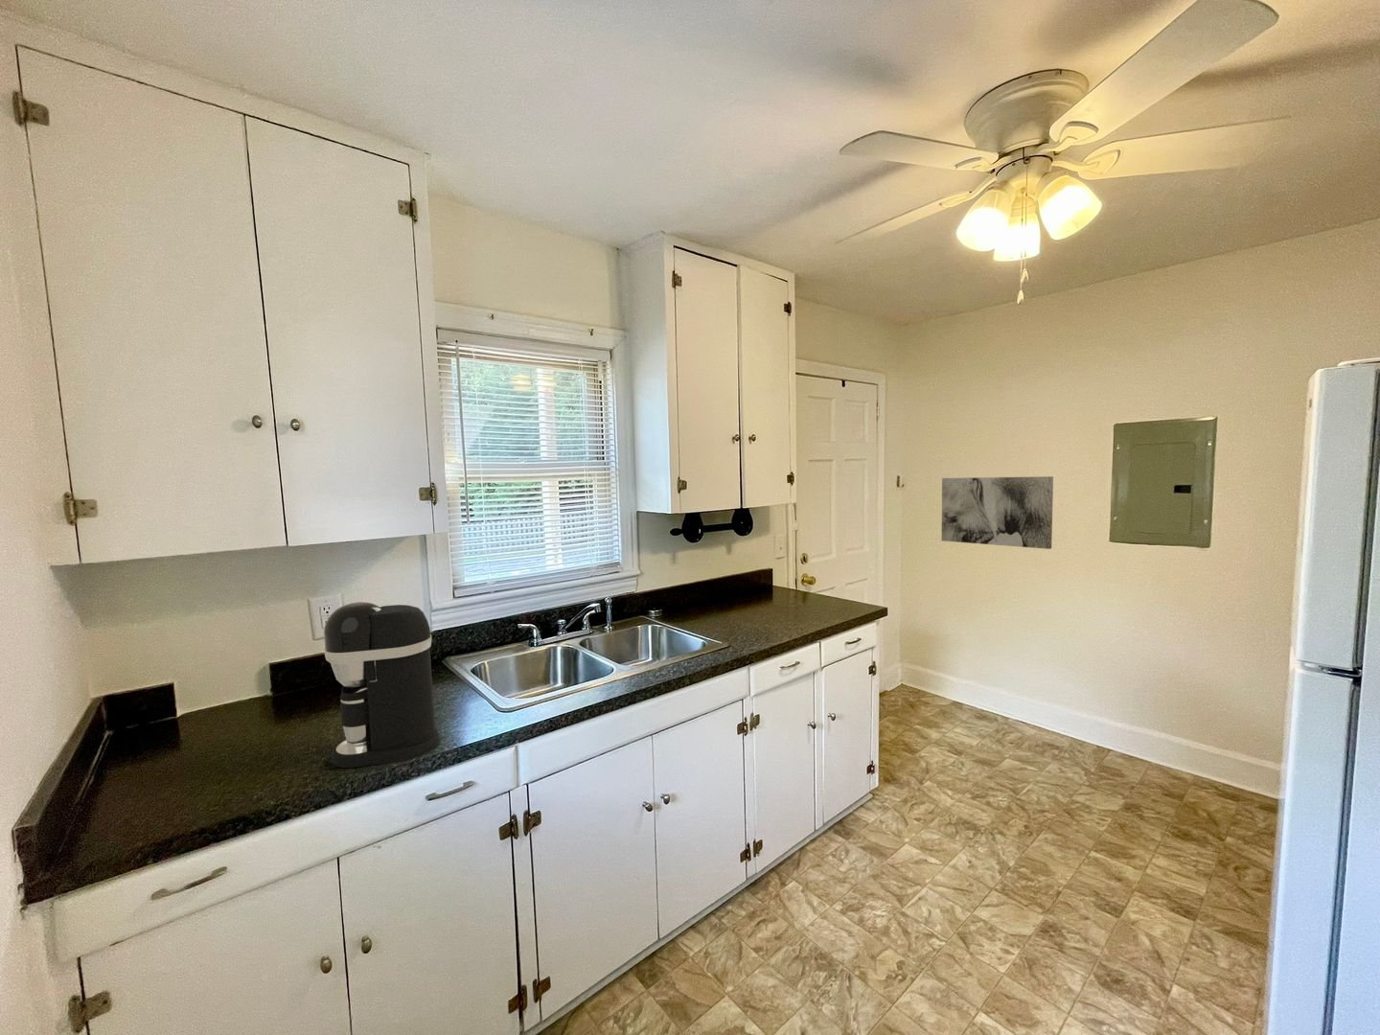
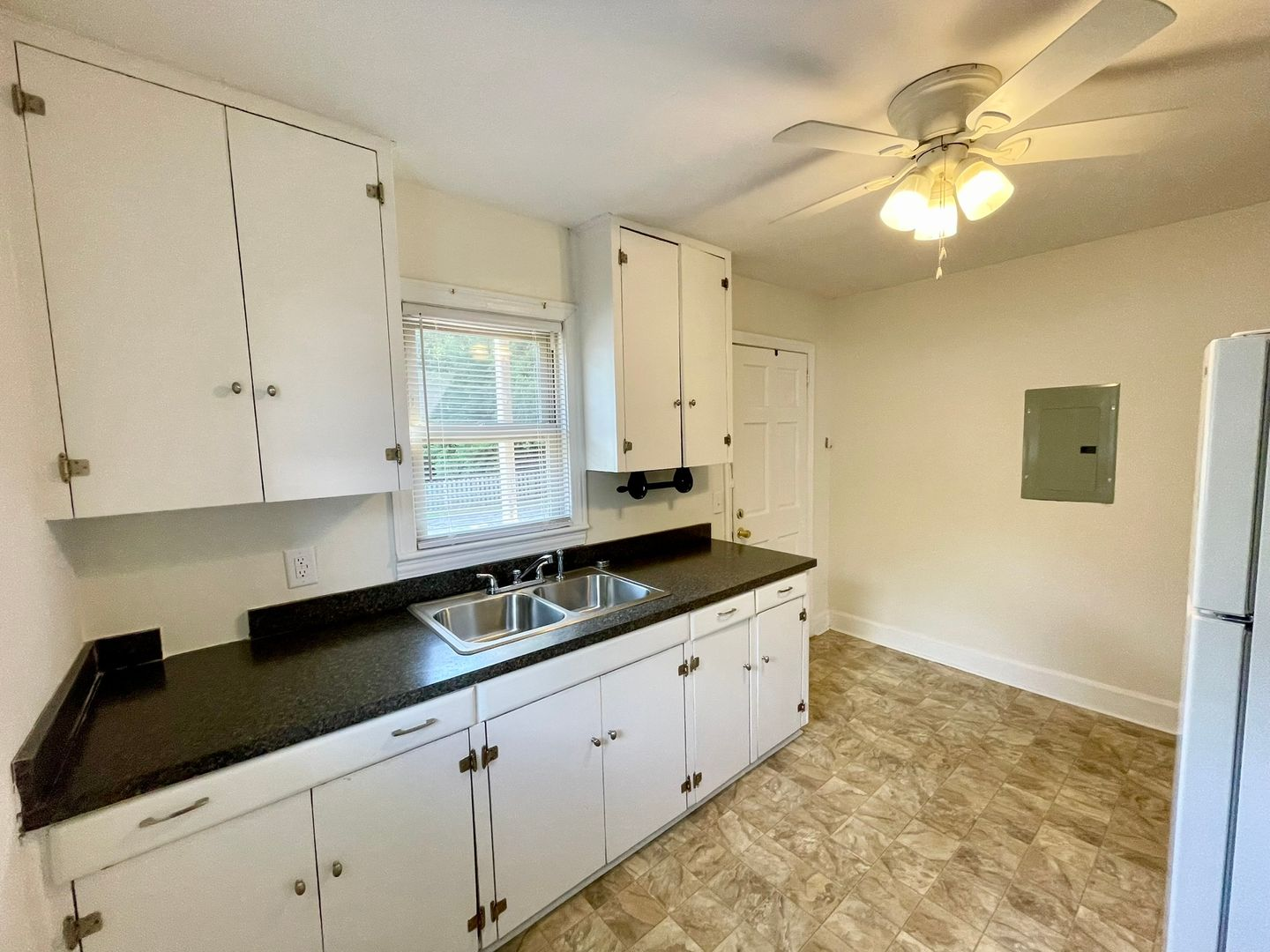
- coffee maker [323,601,441,769]
- wall art [941,475,1054,550]
